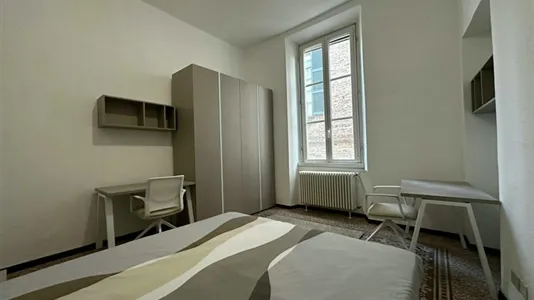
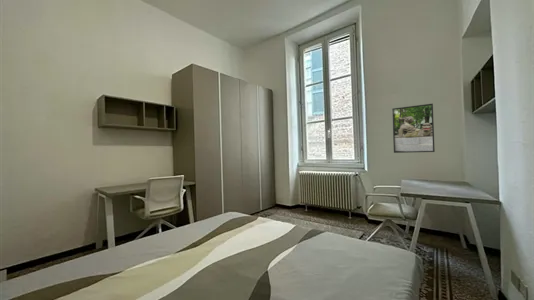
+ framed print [391,103,436,154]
